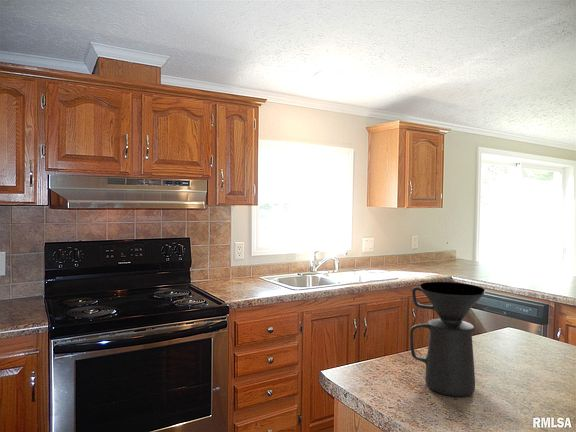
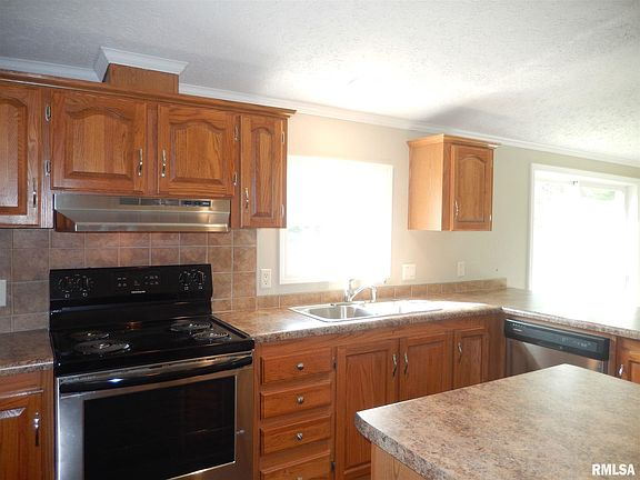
- coffee maker [409,281,486,397]
